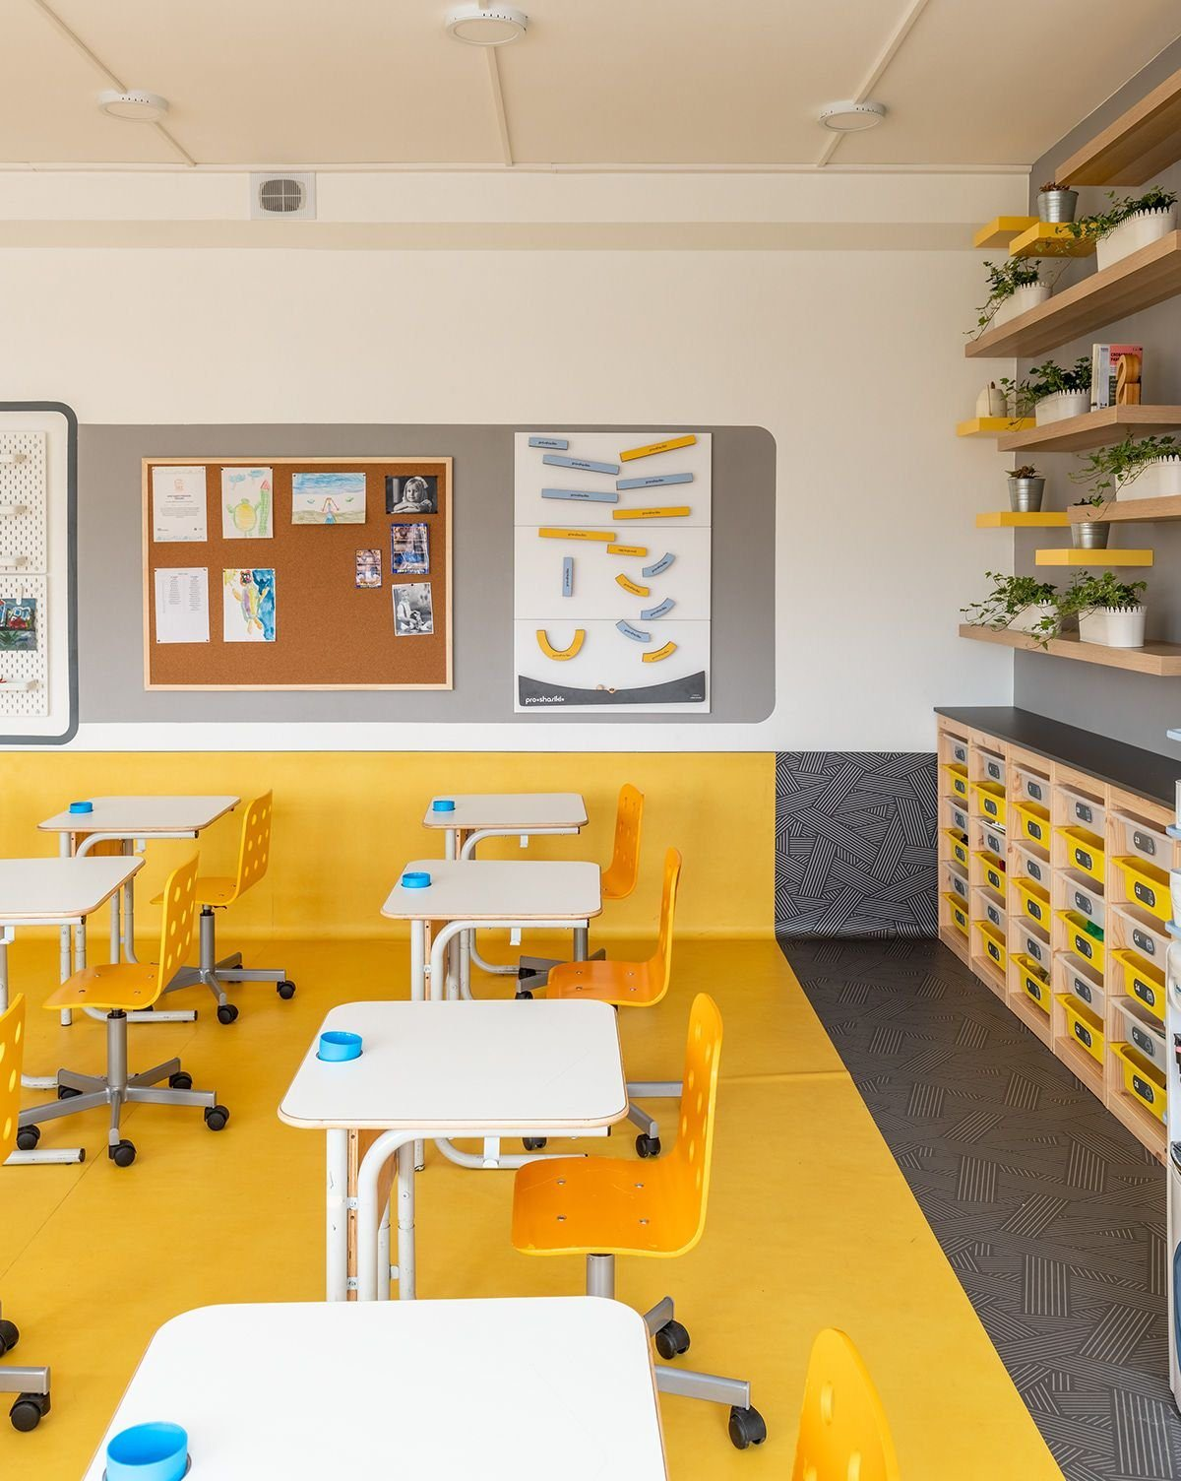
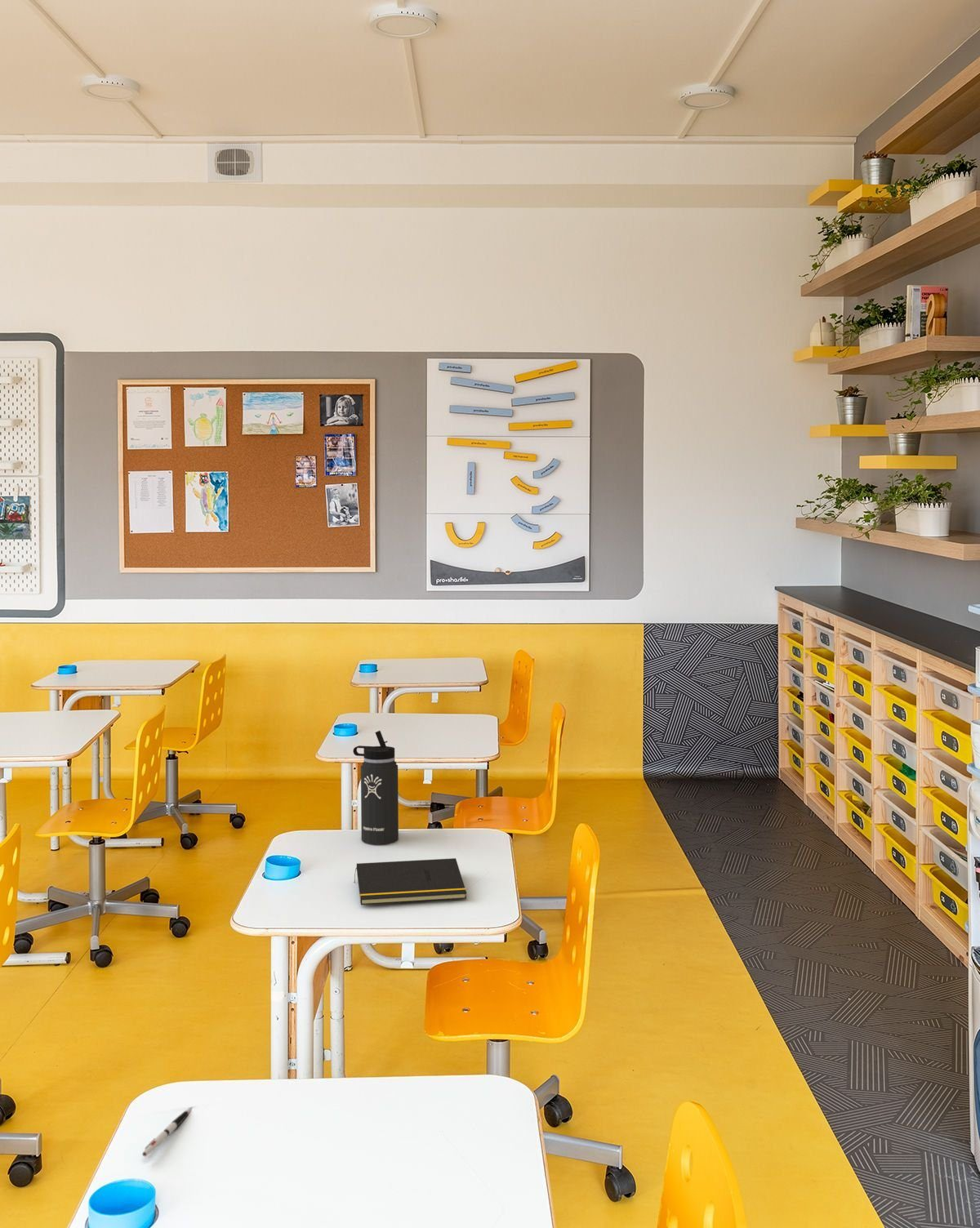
+ pen [141,1106,193,1157]
+ thermos bottle [352,730,399,844]
+ notepad [354,857,467,905]
